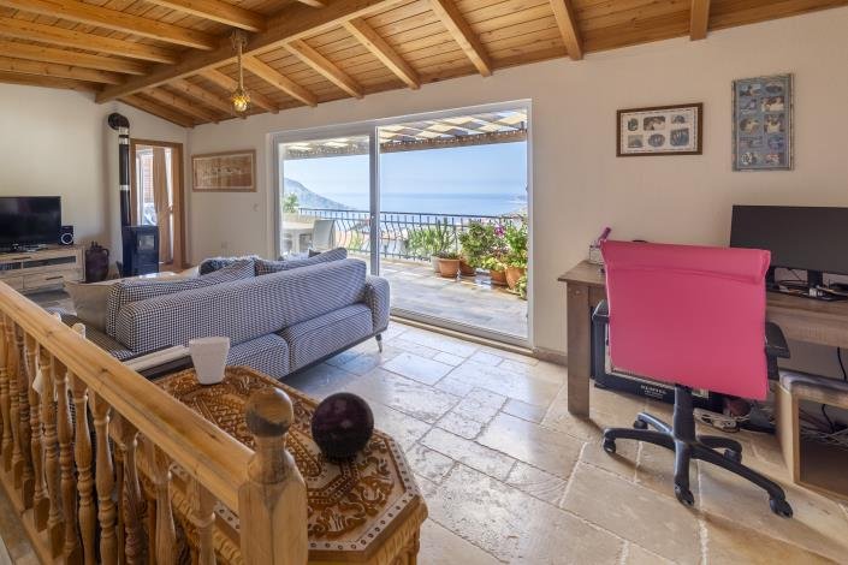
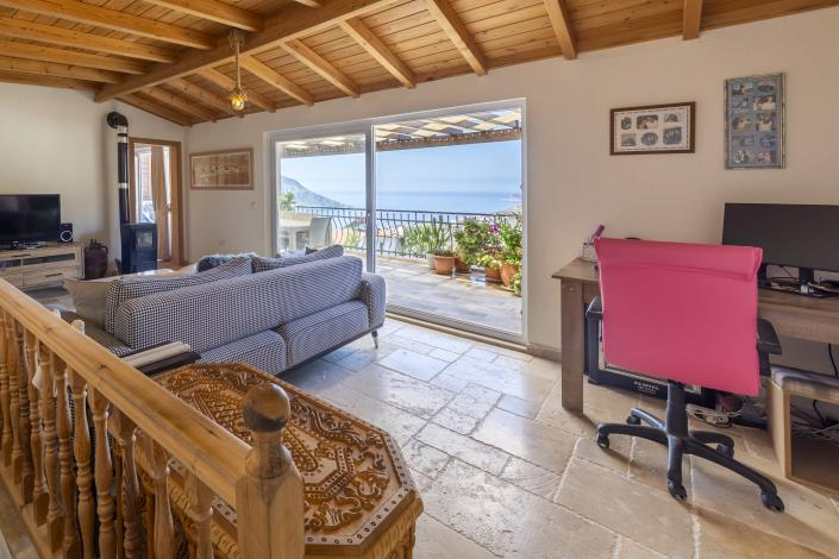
- decorative orb [309,391,375,459]
- cup [188,335,231,385]
